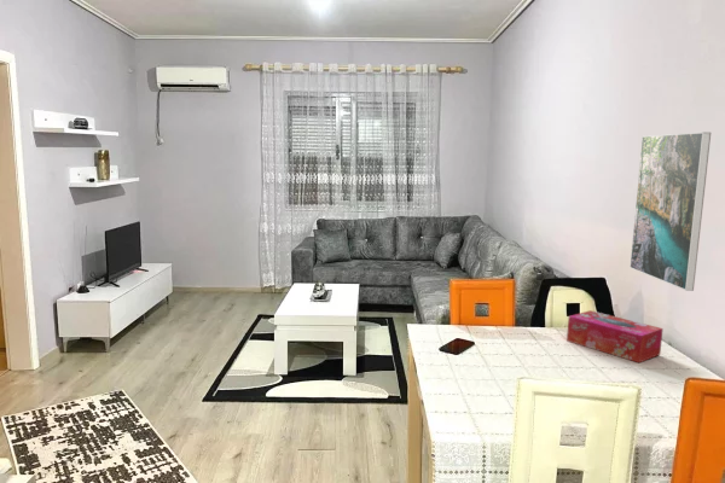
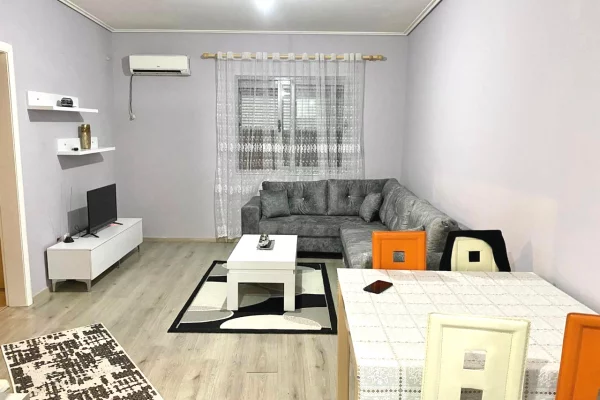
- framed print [628,130,712,292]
- tissue box [566,309,665,363]
